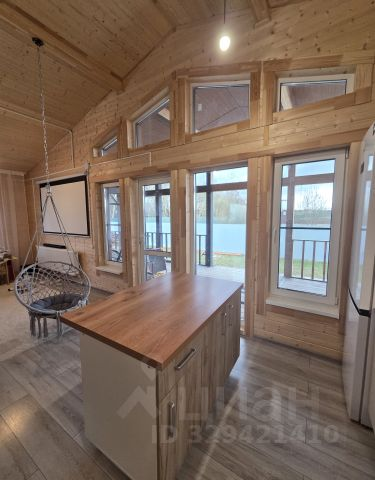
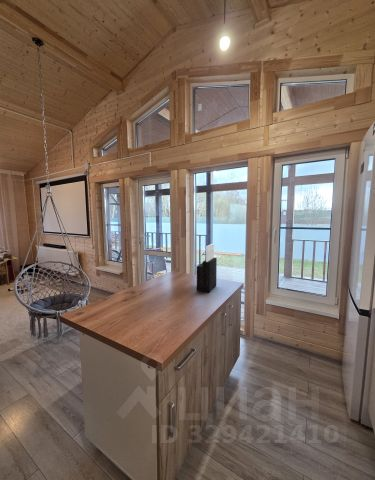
+ knife block [196,243,218,293]
